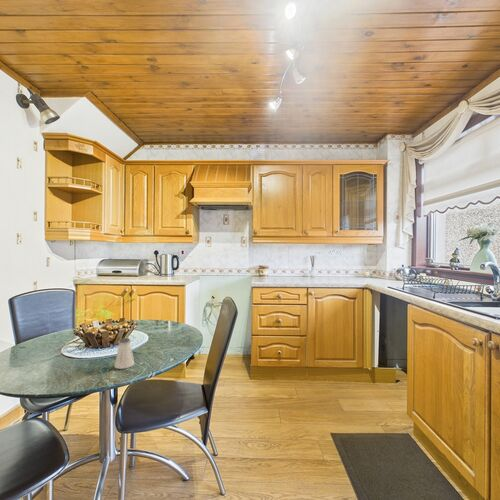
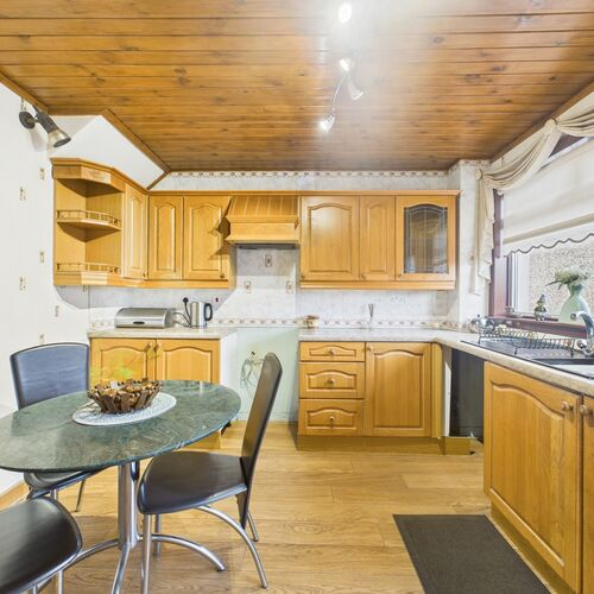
- saltshaker [113,337,135,370]
